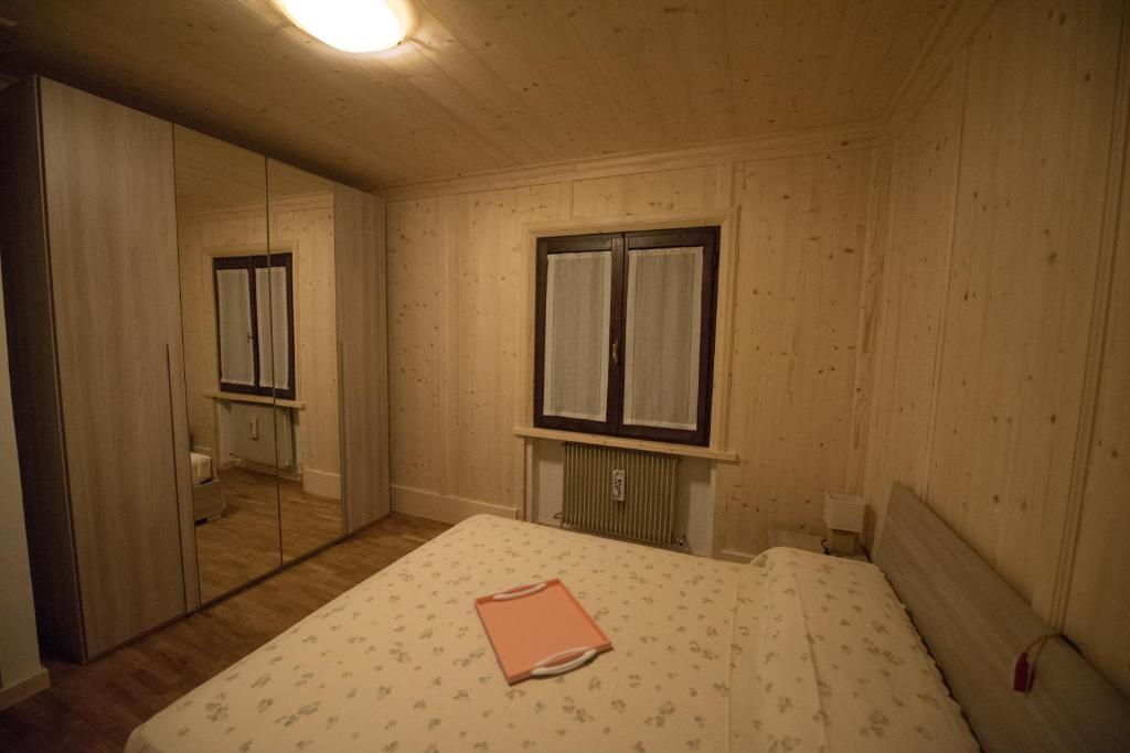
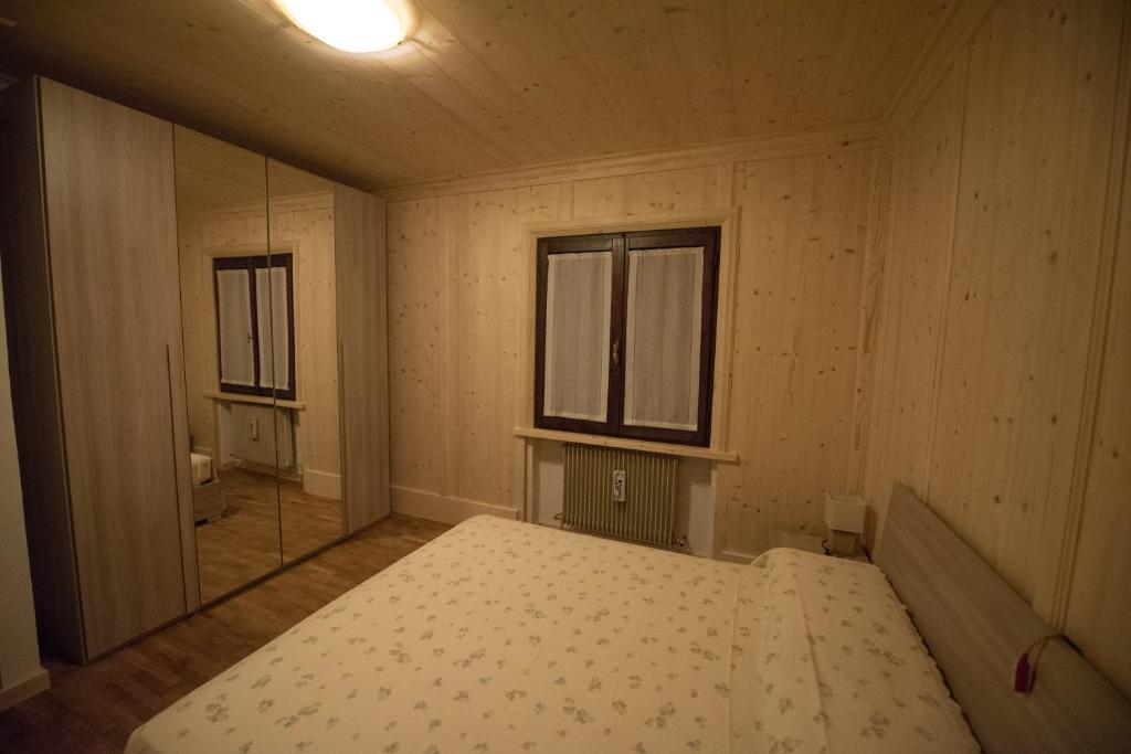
- serving tray [473,577,612,685]
